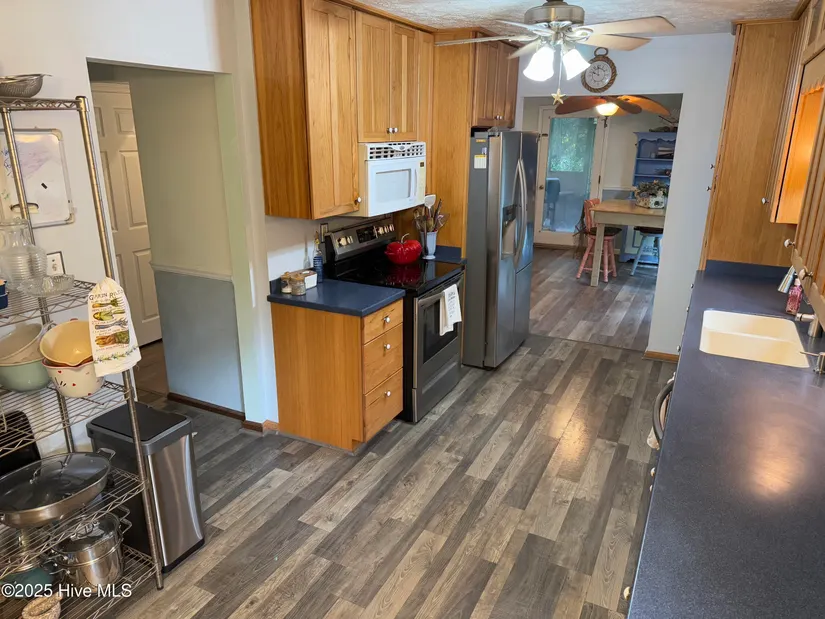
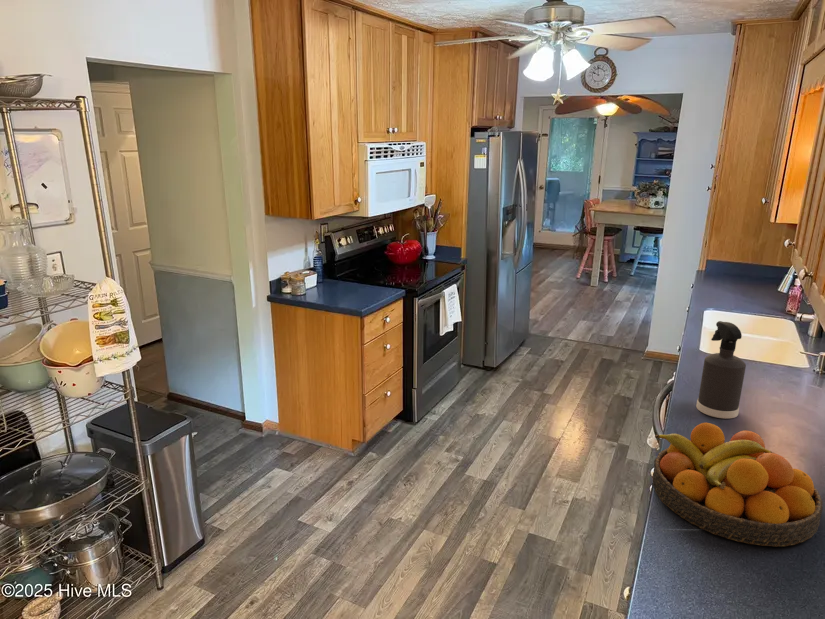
+ fruit bowl [651,422,824,548]
+ spray bottle [695,320,747,419]
